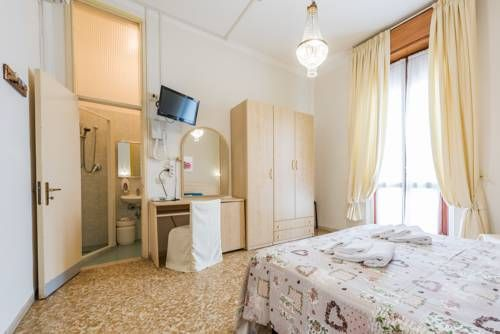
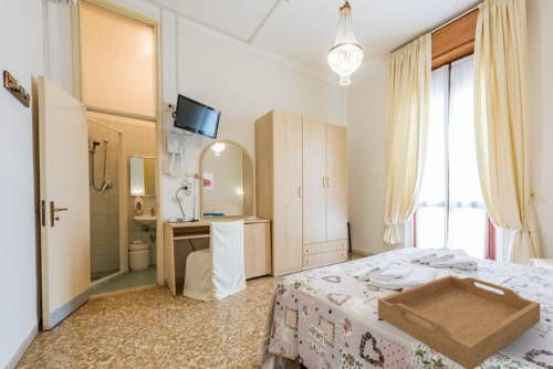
+ serving tray [377,274,541,369]
